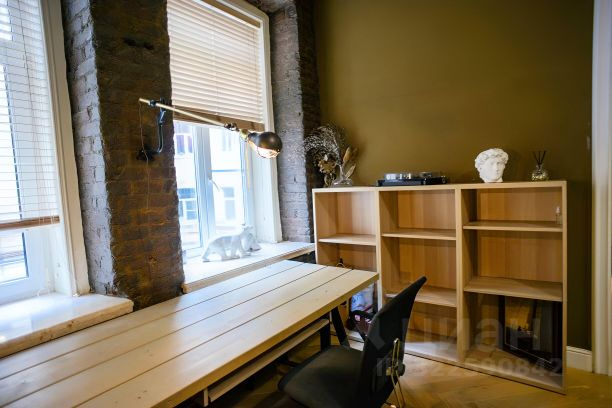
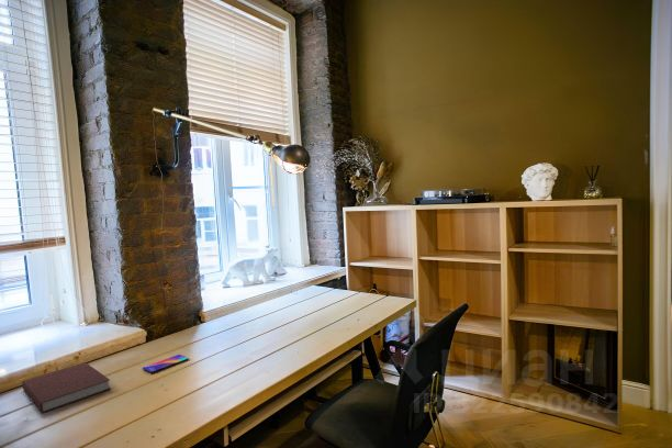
+ smartphone [142,354,190,374]
+ notebook [21,361,112,414]
